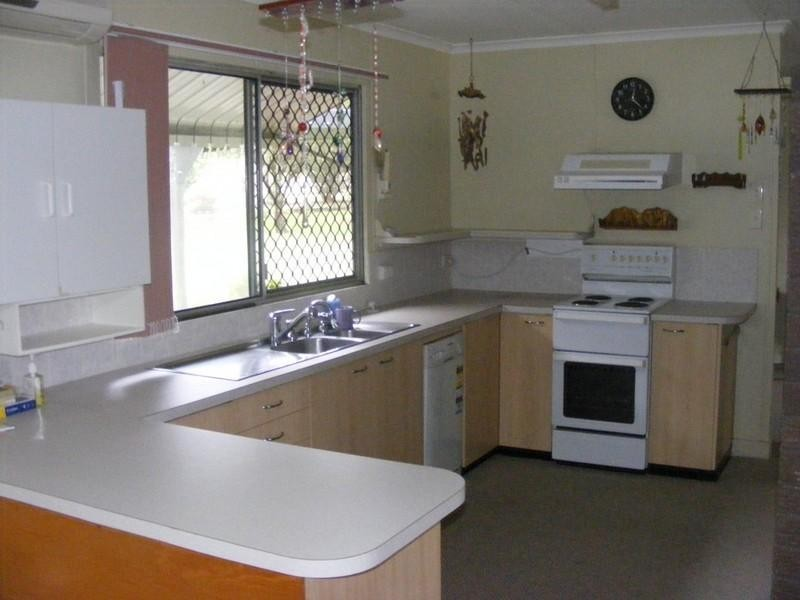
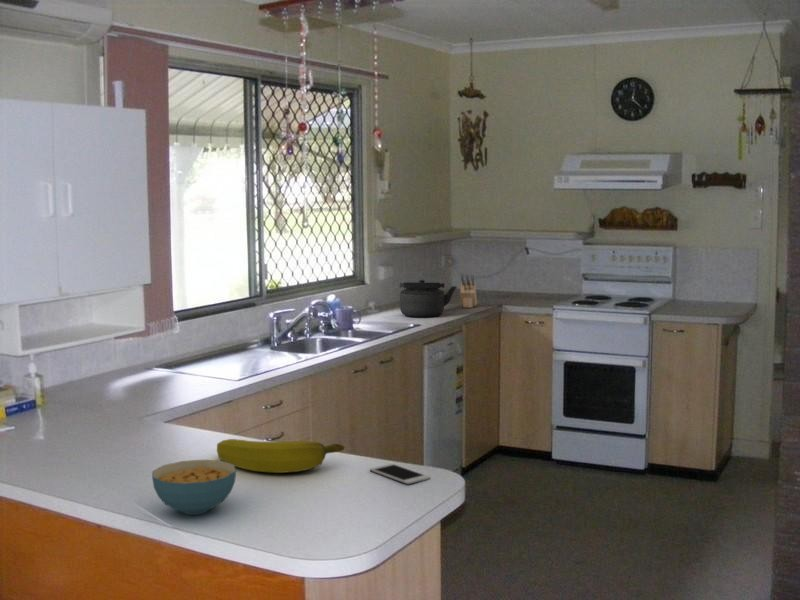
+ cereal bowl [151,459,237,516]
+ fruit [216,438,345,474]
+ kettle [399,279,458,318]
+ cell phone [369,463,431,485]
+ knife block [459,273,478,309]
